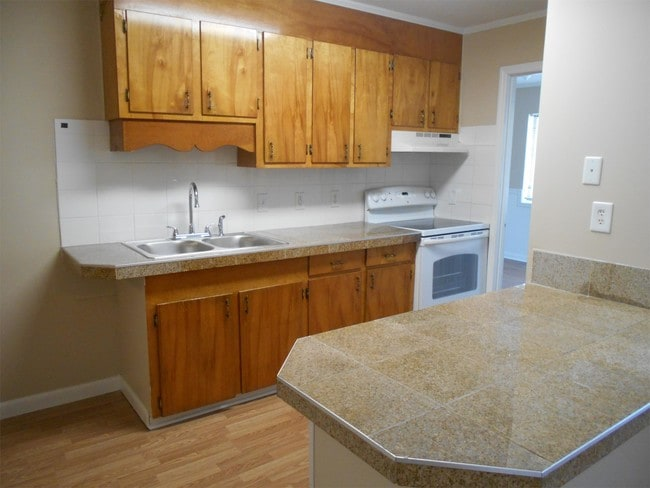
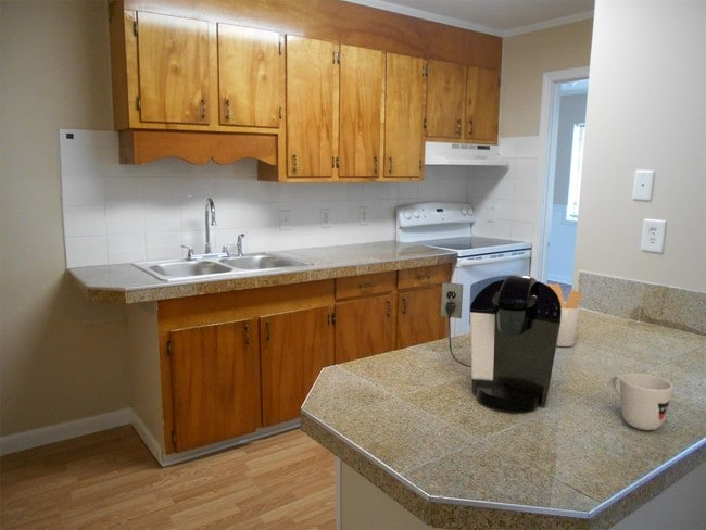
+ coffee maker [440,274,562,413]
+ utensil holder [546,282,583,348]
+ mug [608,373,675,431]
